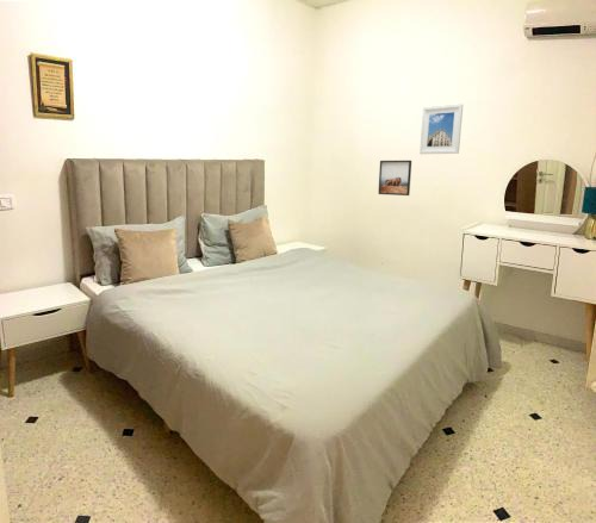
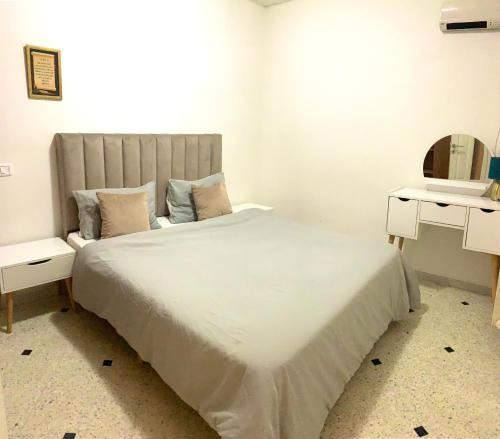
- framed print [377,160,412,197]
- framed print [418,102,464,155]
